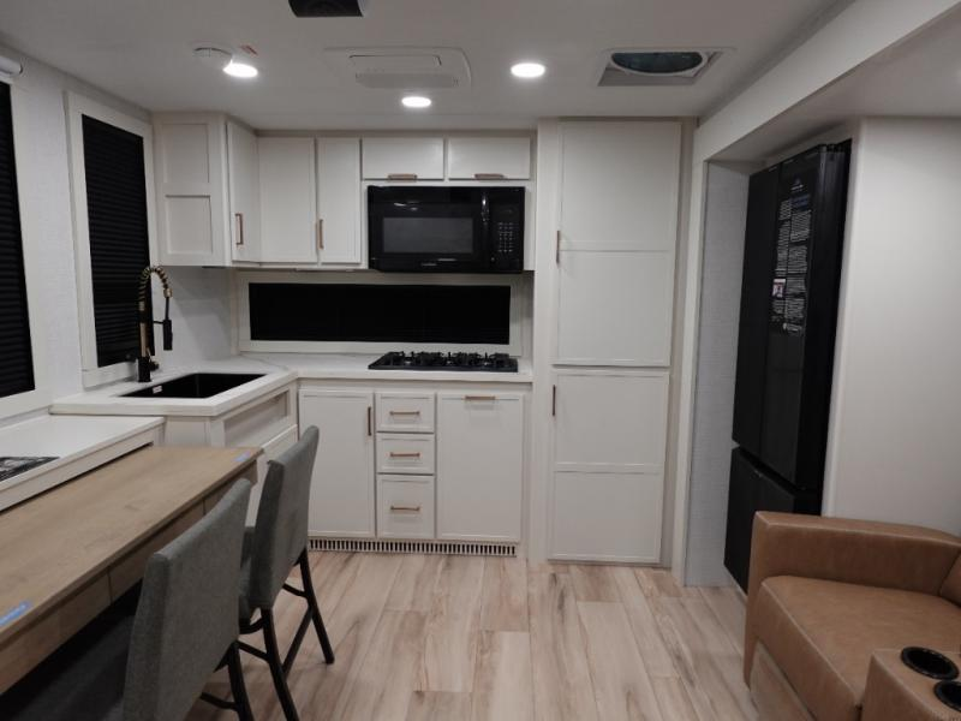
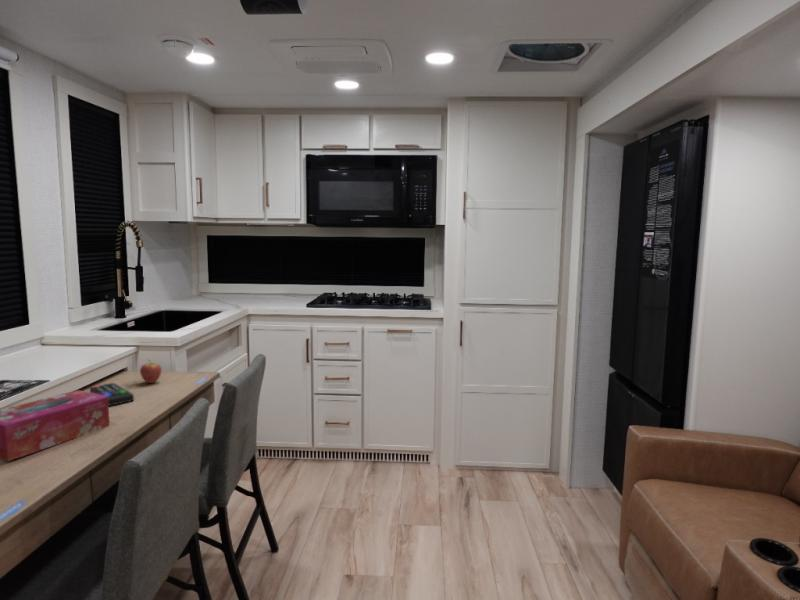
+ fruit [139,358,163,384]
+ tissue box [0,389,111,462]
+ remote control [89,382,135,407]
